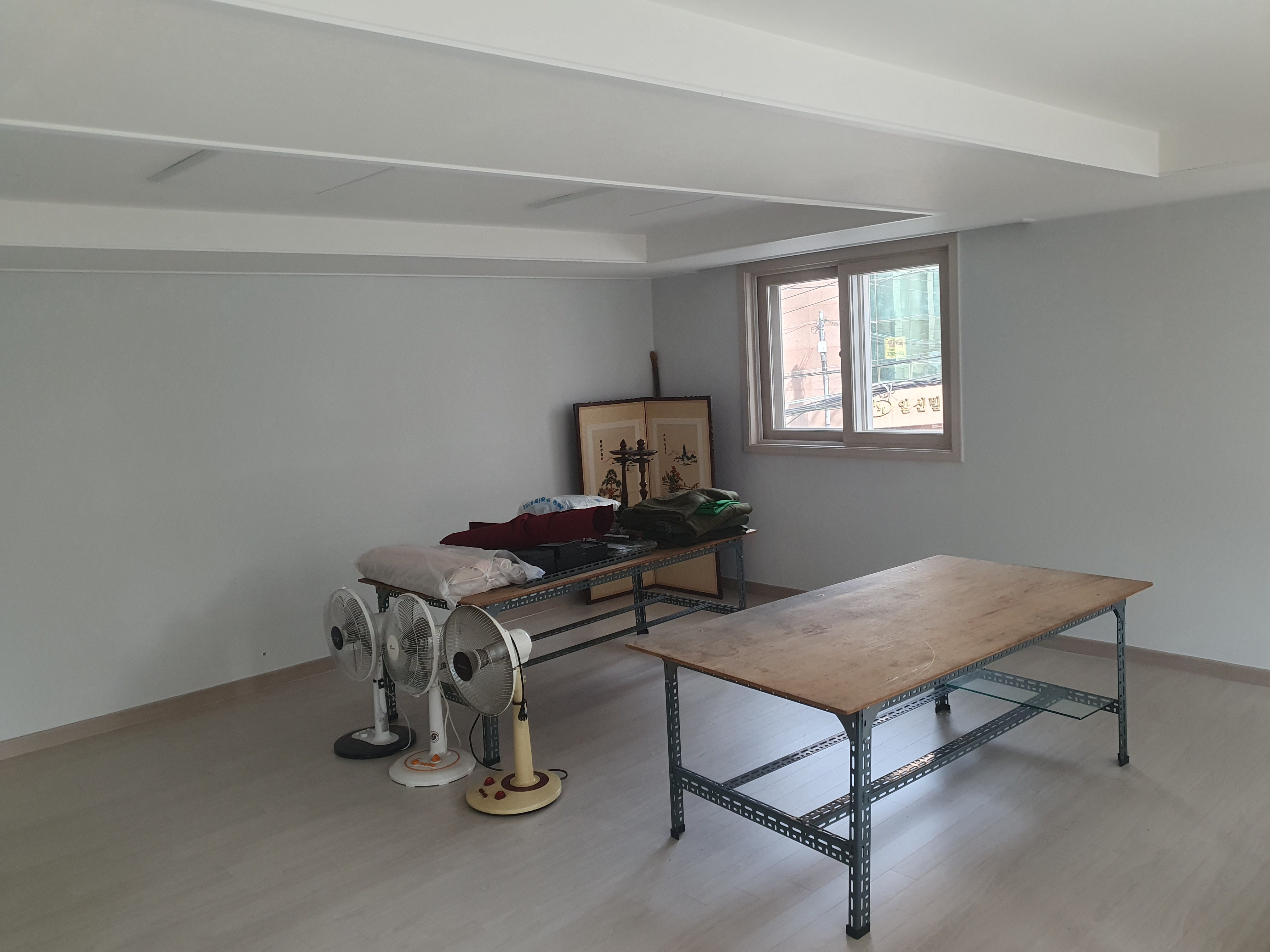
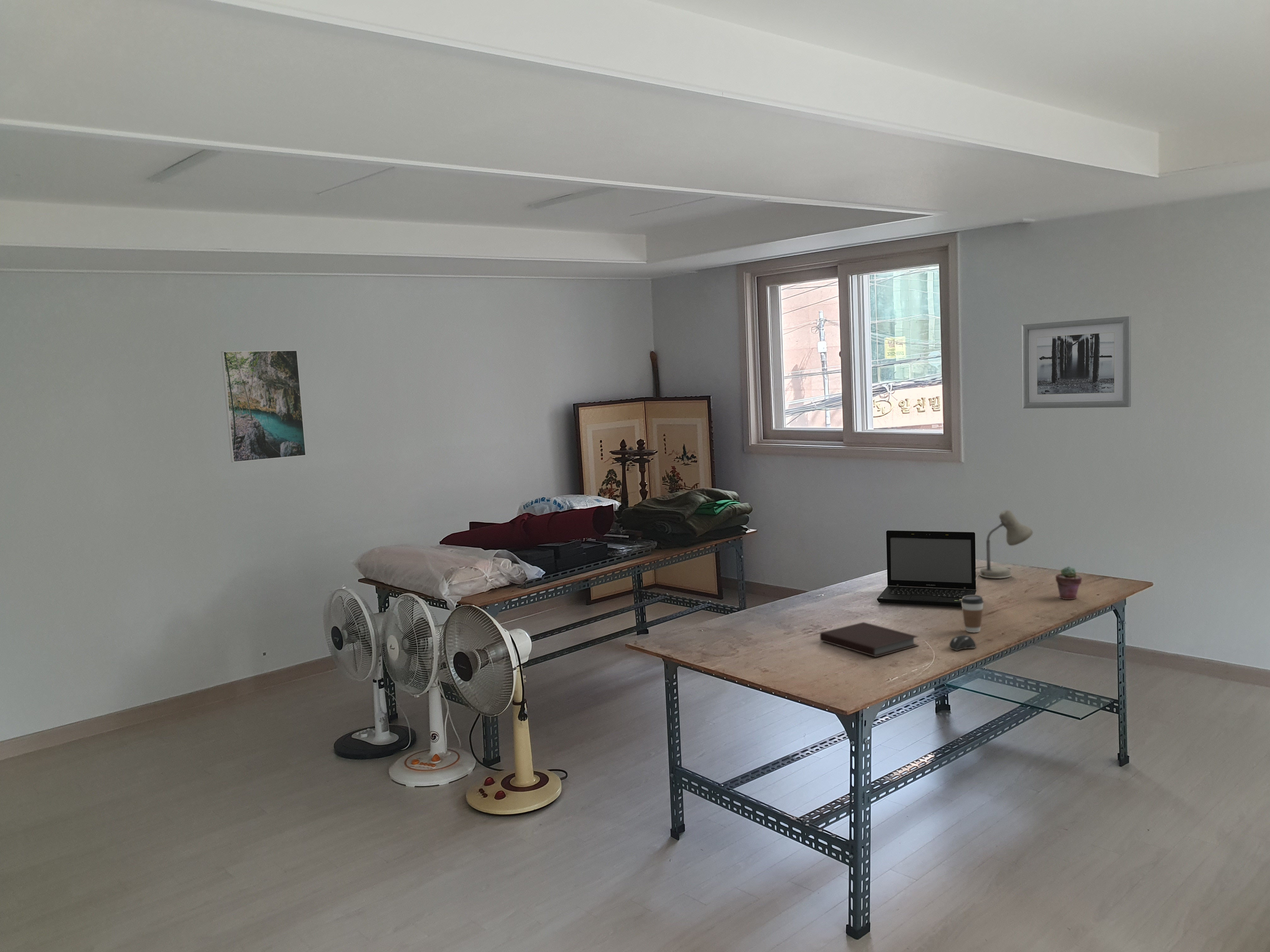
+ desk lamp [975,510,1033,581]
+ notebook [820,622,919,657]
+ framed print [221,350,306,463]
+ potted succulent [1055,566,1082,600]
+ coffee cup [961,595,984,633]
+ computer mouse [949,634,976,651]
+ laptop [877,530,976,607]
+ wall art [1022,316,1131,409]
